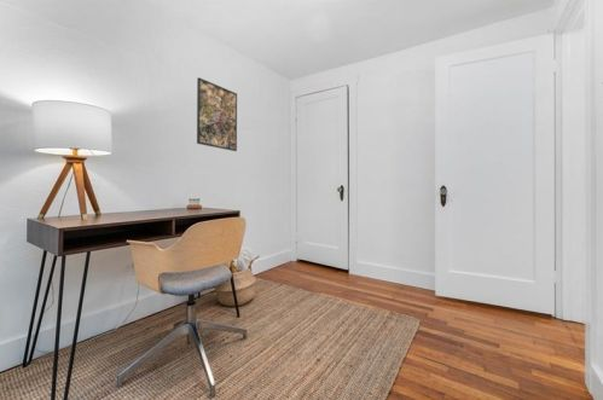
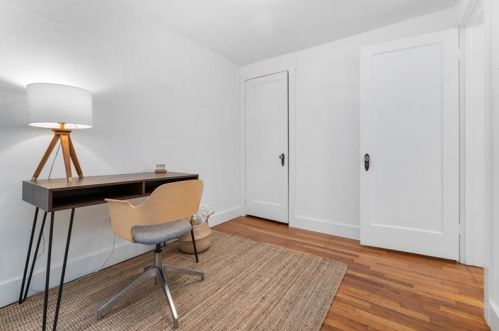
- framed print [196,76,238,152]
